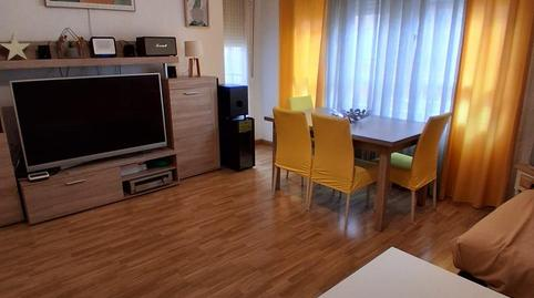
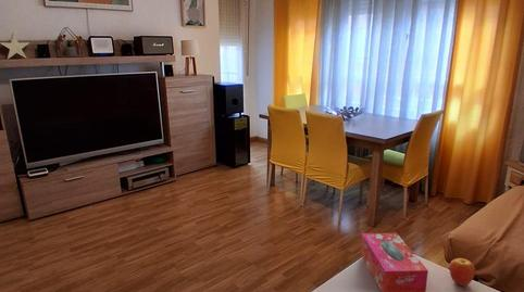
+ tissue box [360,232,429,292]
+ fruit [448,257,476,287]
